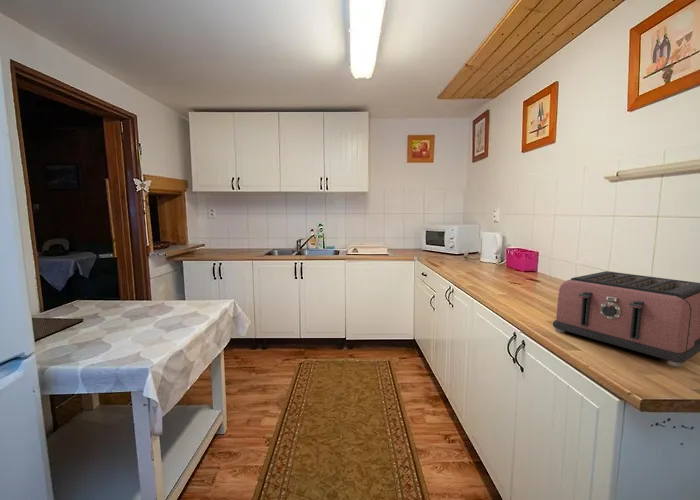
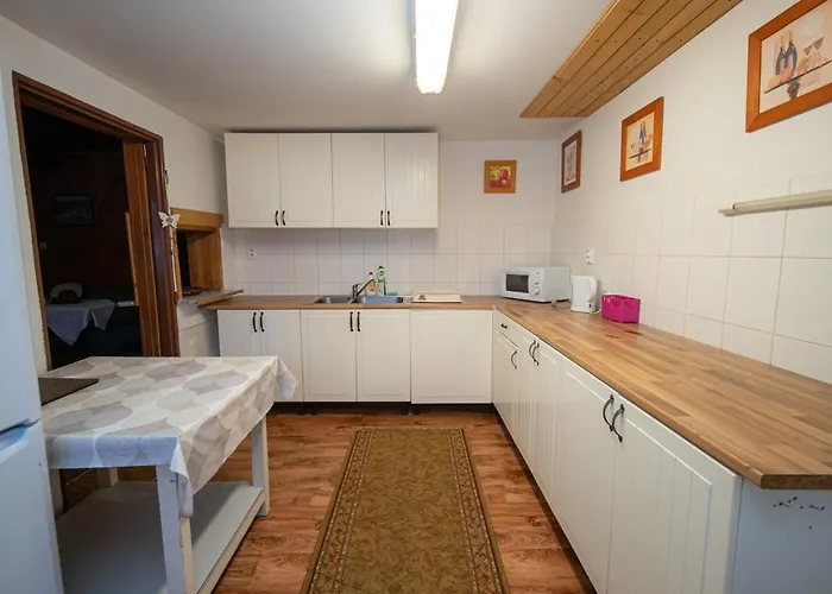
- toaster [552,270,700,368]
